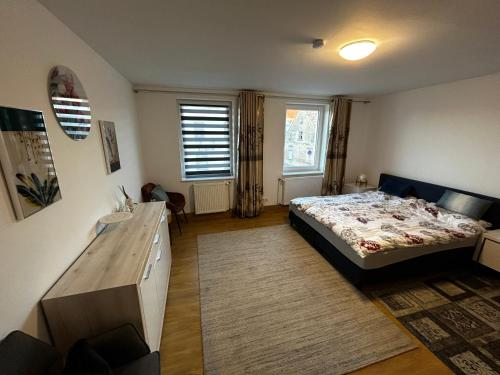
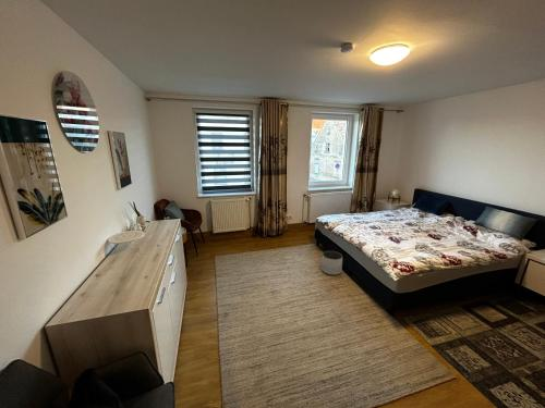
+ planter [320,250,343,276]
